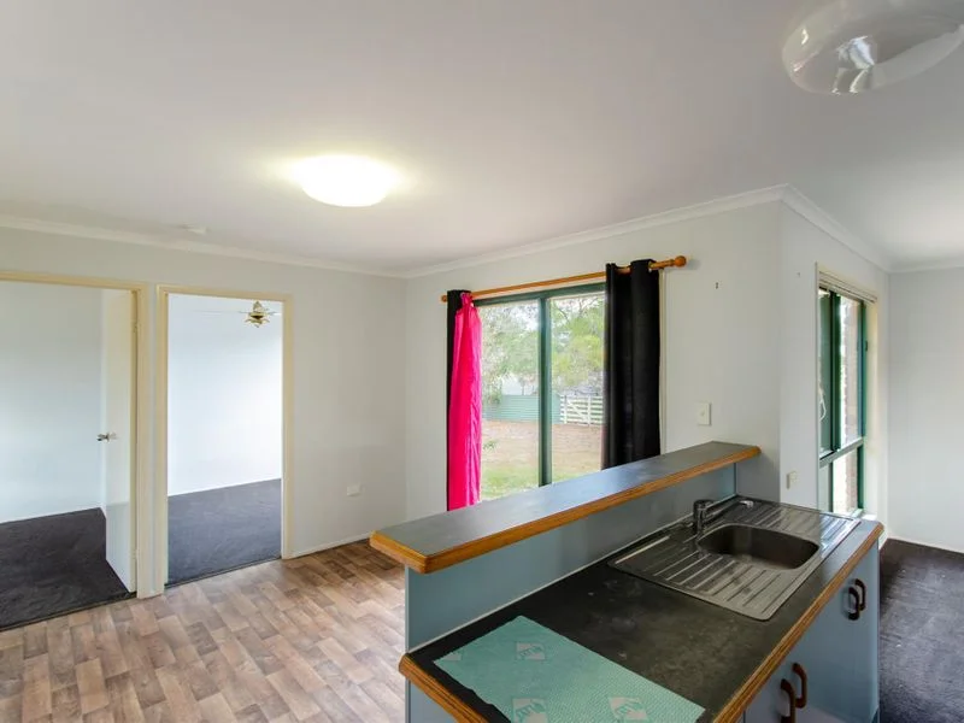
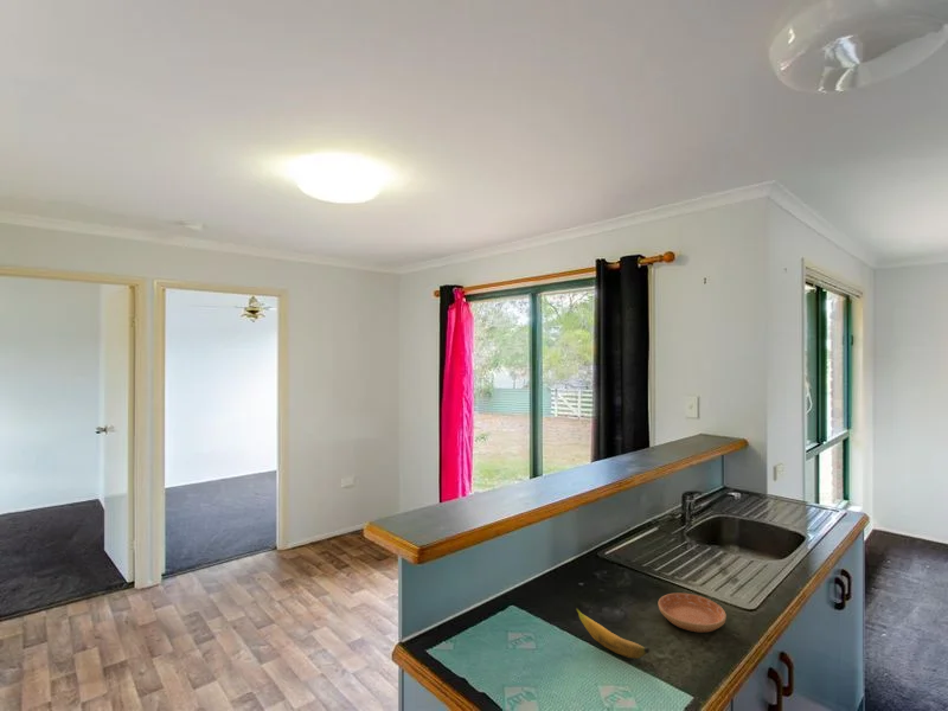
+ saucer [658,592,728,634]
+ banana [575,607,651,660]
